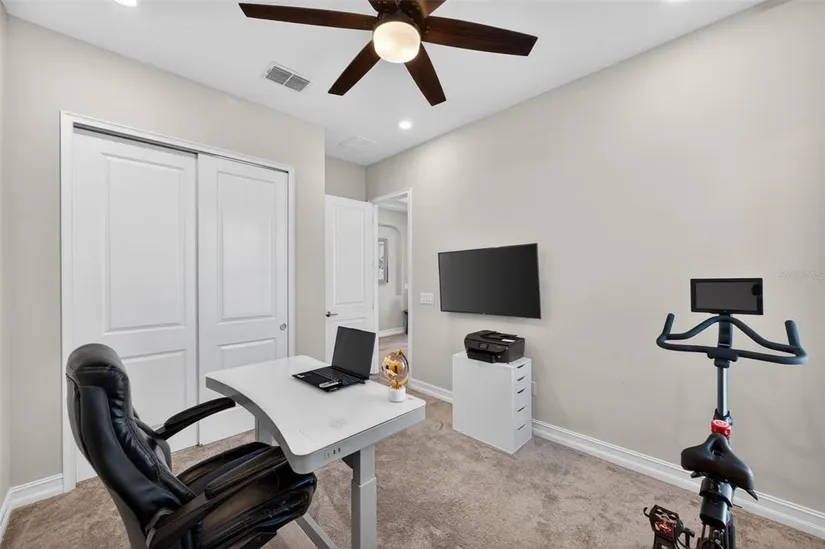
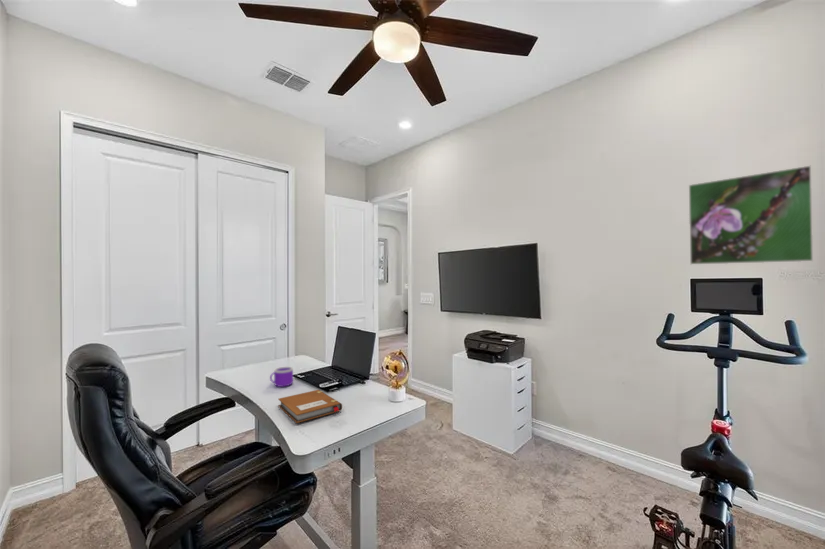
+ notebook [277,389,343,424]
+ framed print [688,165,814,266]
+ mug [269,366,294,388]
